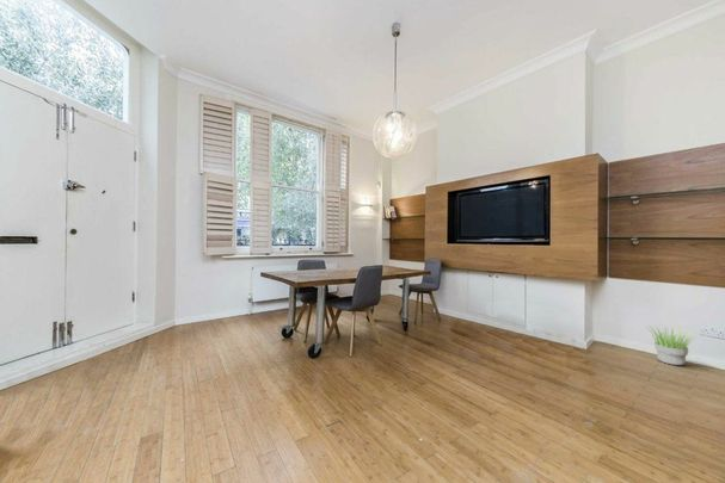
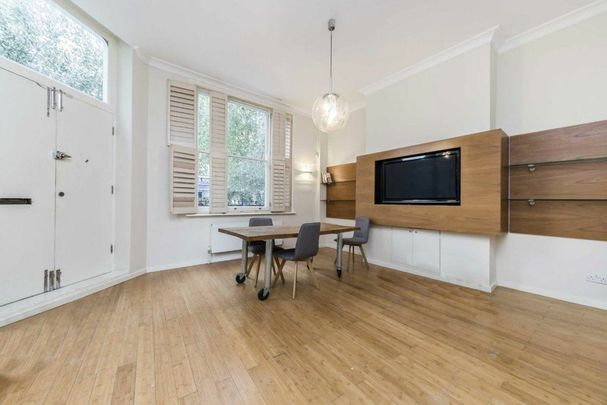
- potted plant [646,323,701,366]
